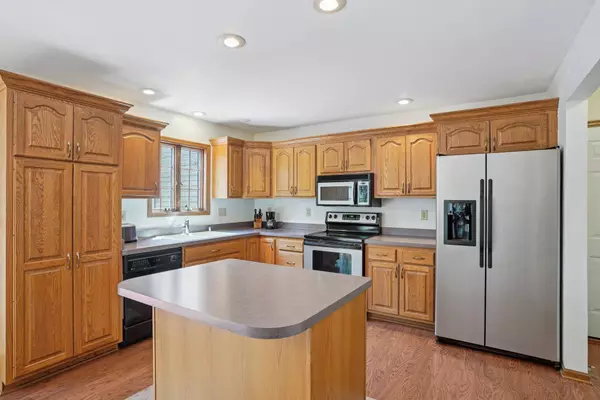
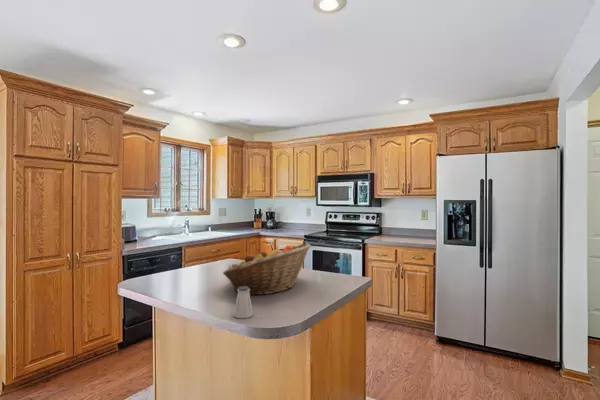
+ saltshaker [233,287,254,319]
+ fruit basket [222,242,312,297]
